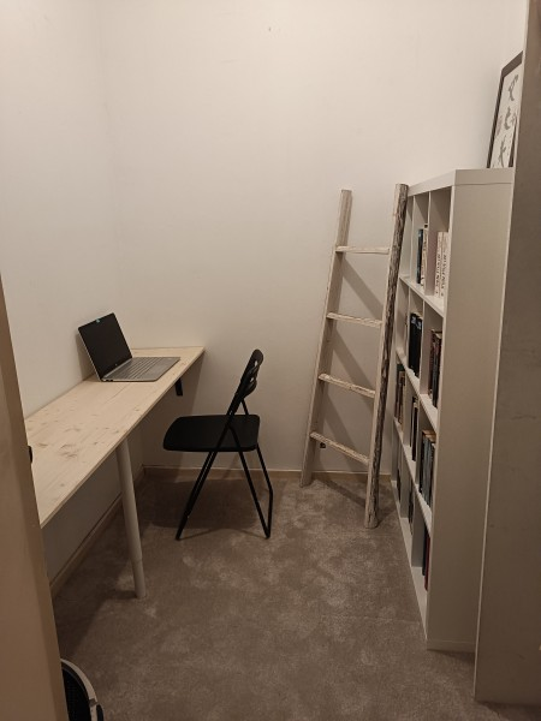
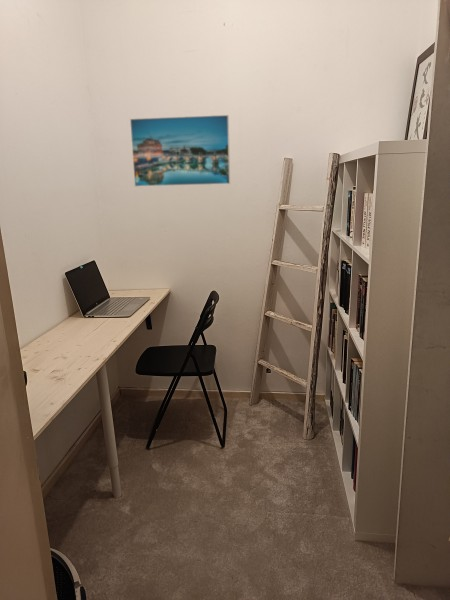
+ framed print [129,114,231,188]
